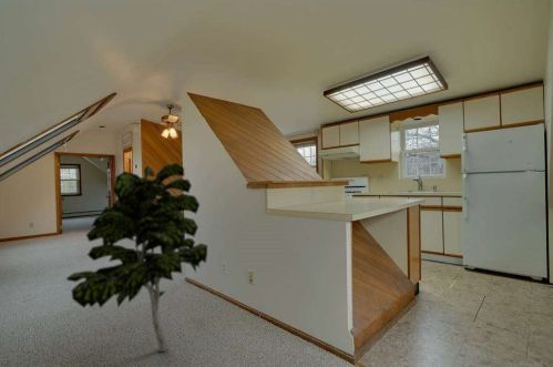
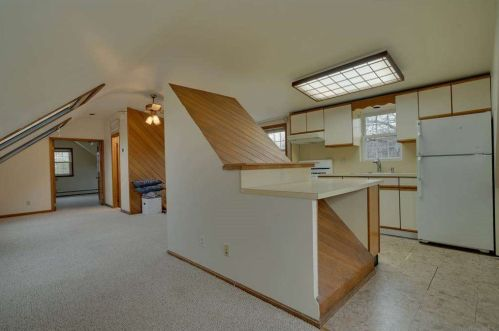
- indoor plant [65,162,208,353]
